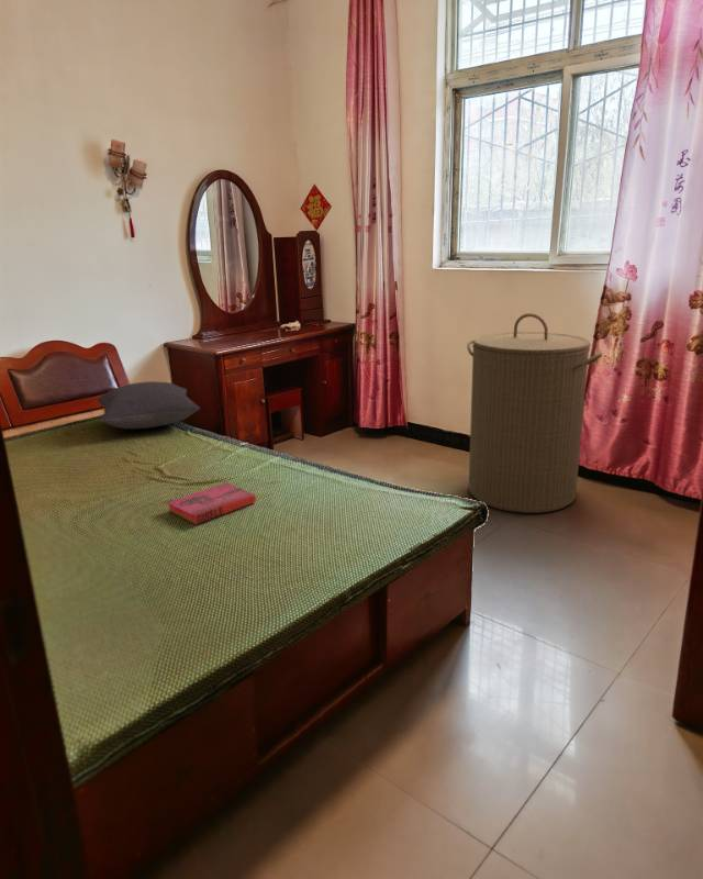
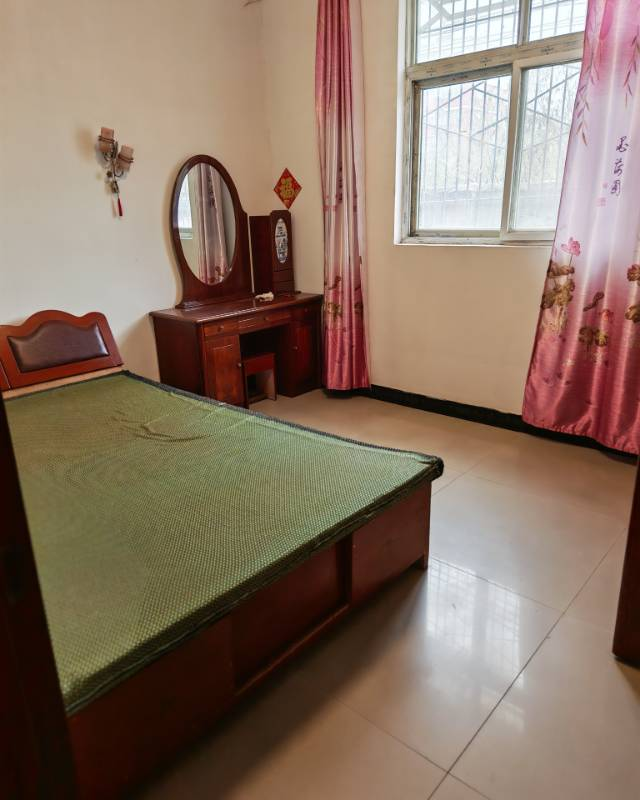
- pillow [96,380,201,430]
- laundry hamper [466,312,603,514]
- hardback book [167,481,257,526]
